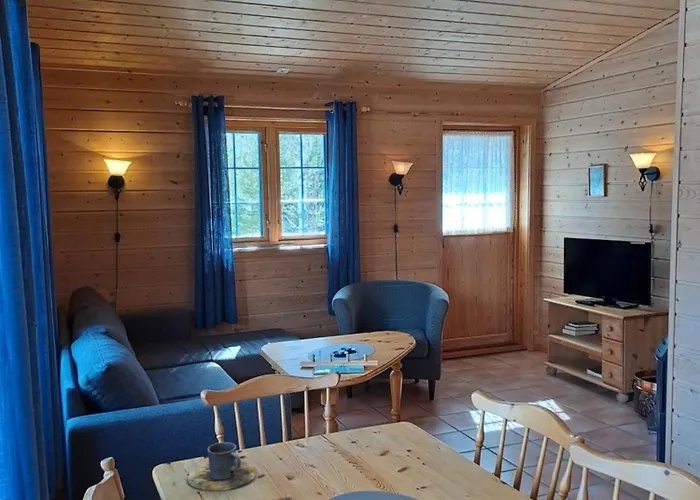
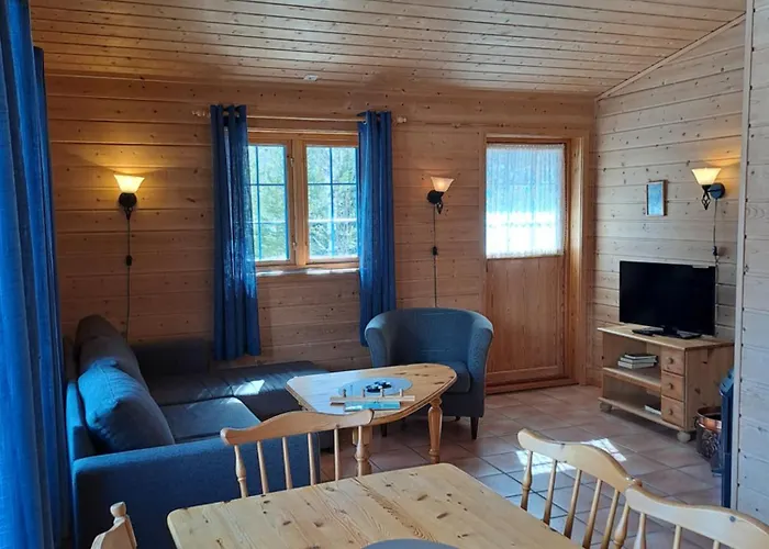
- cup [187,441,258,491]
